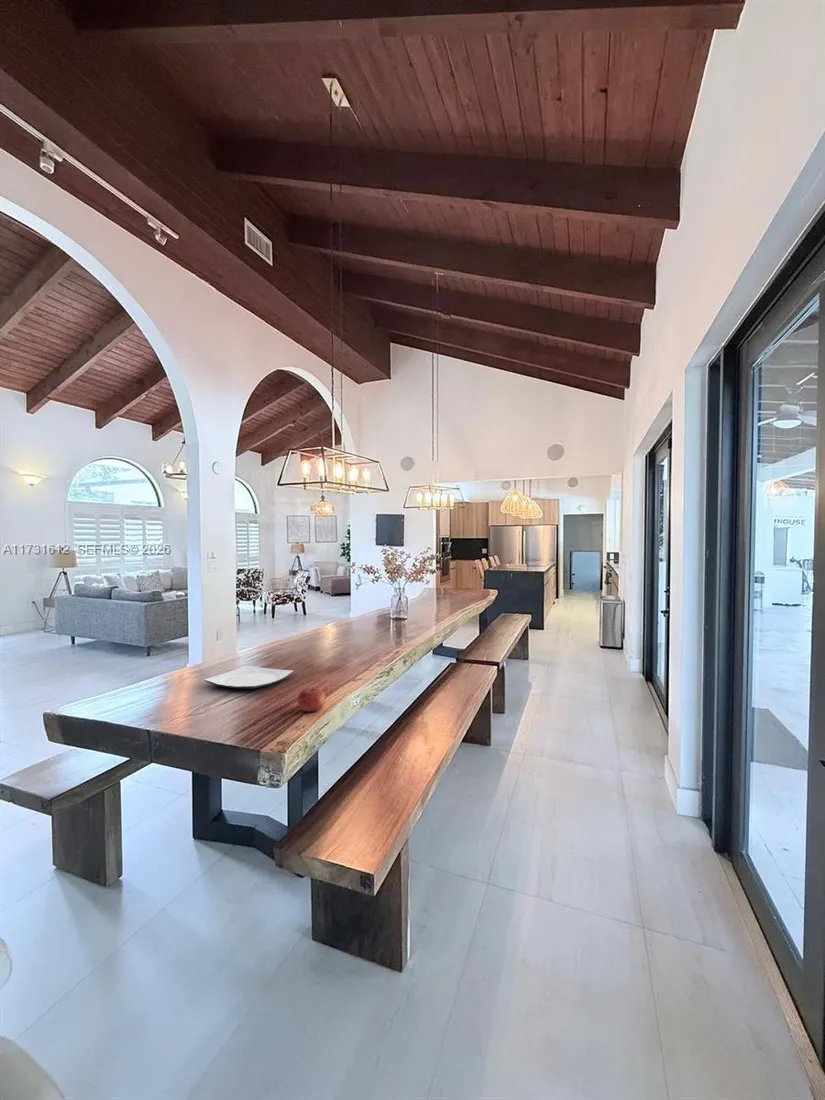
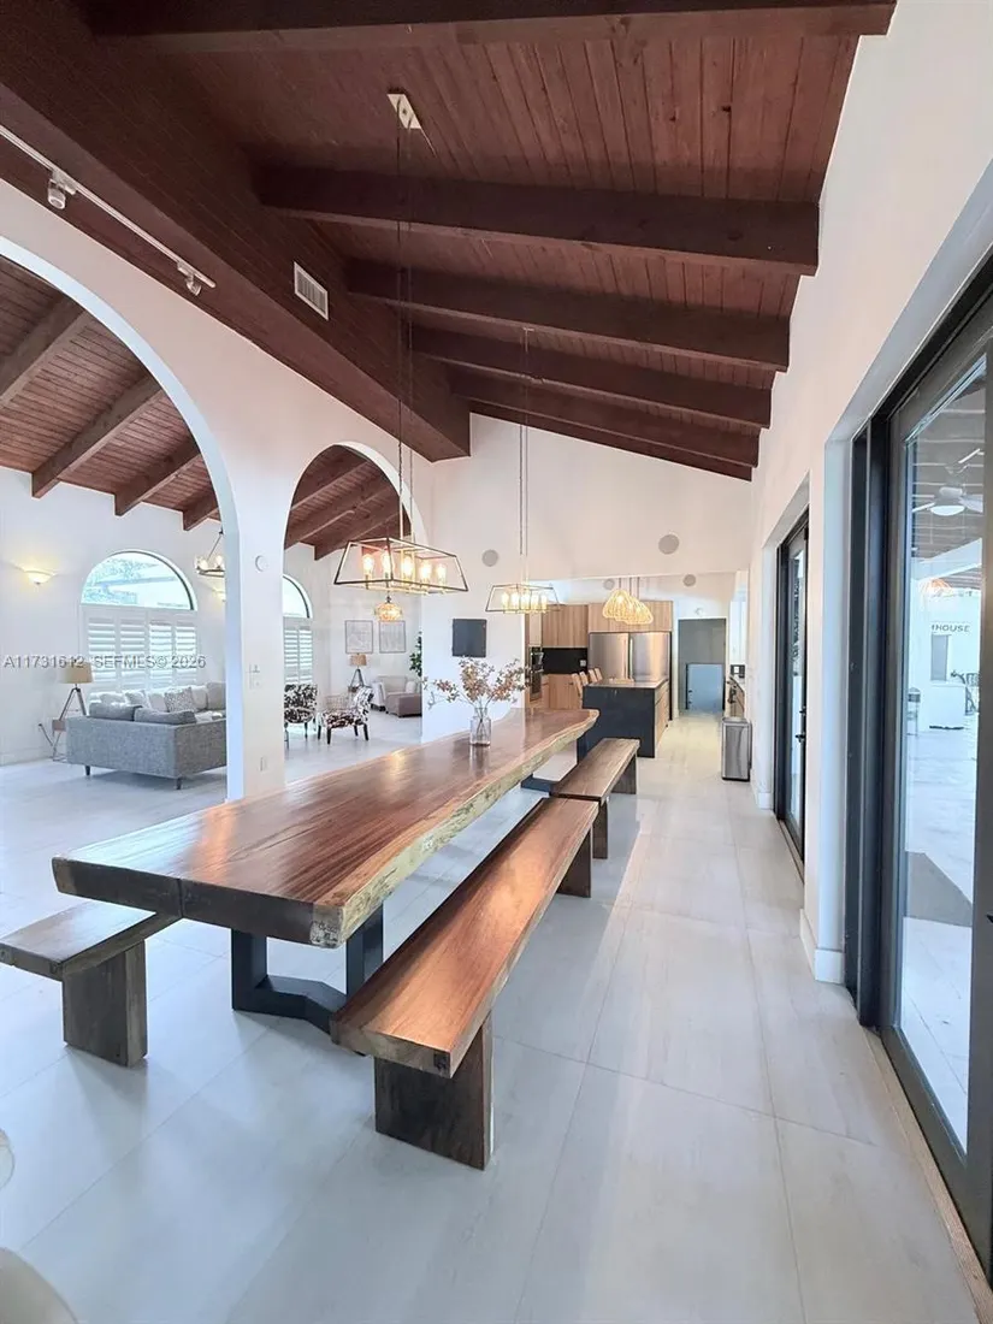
- plate [204,664,294,689]
- fruit [297,687,326,713]
